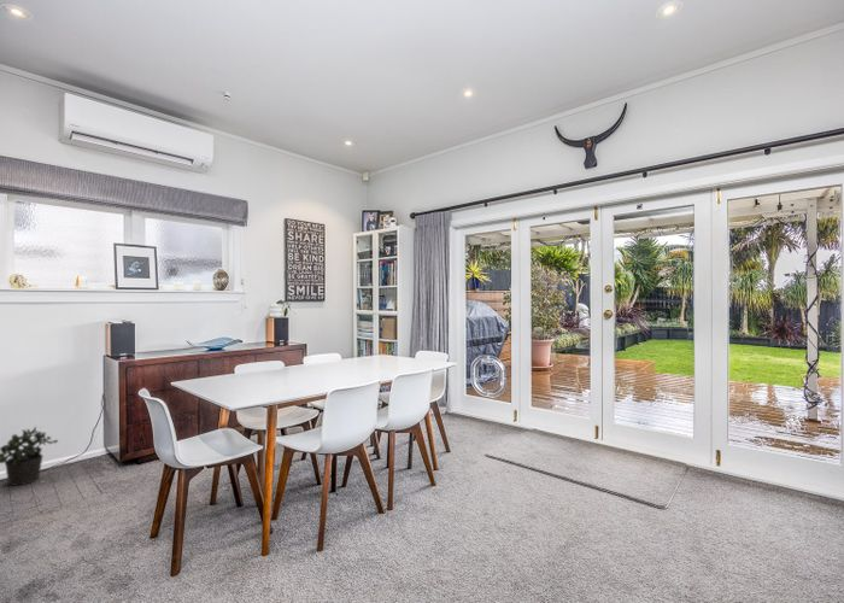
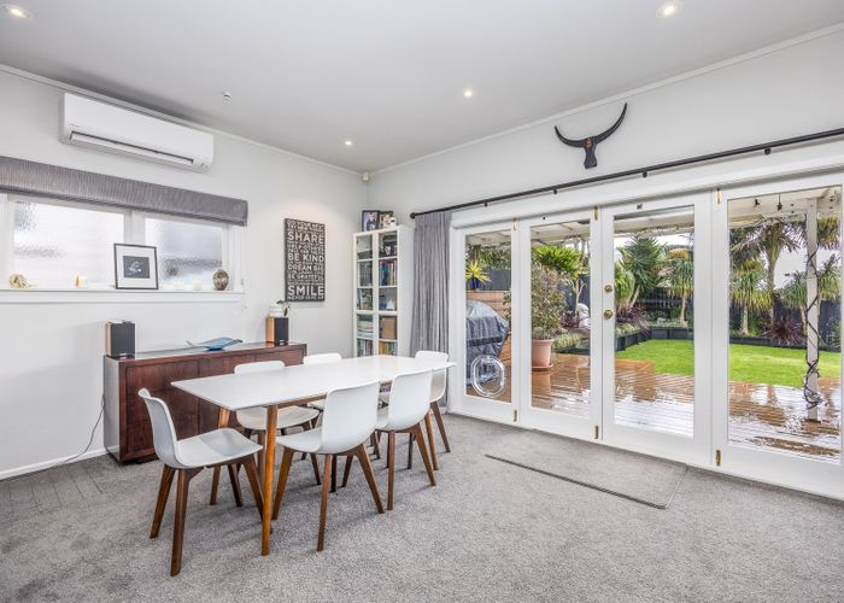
- potted plant [0,426,59,487]
